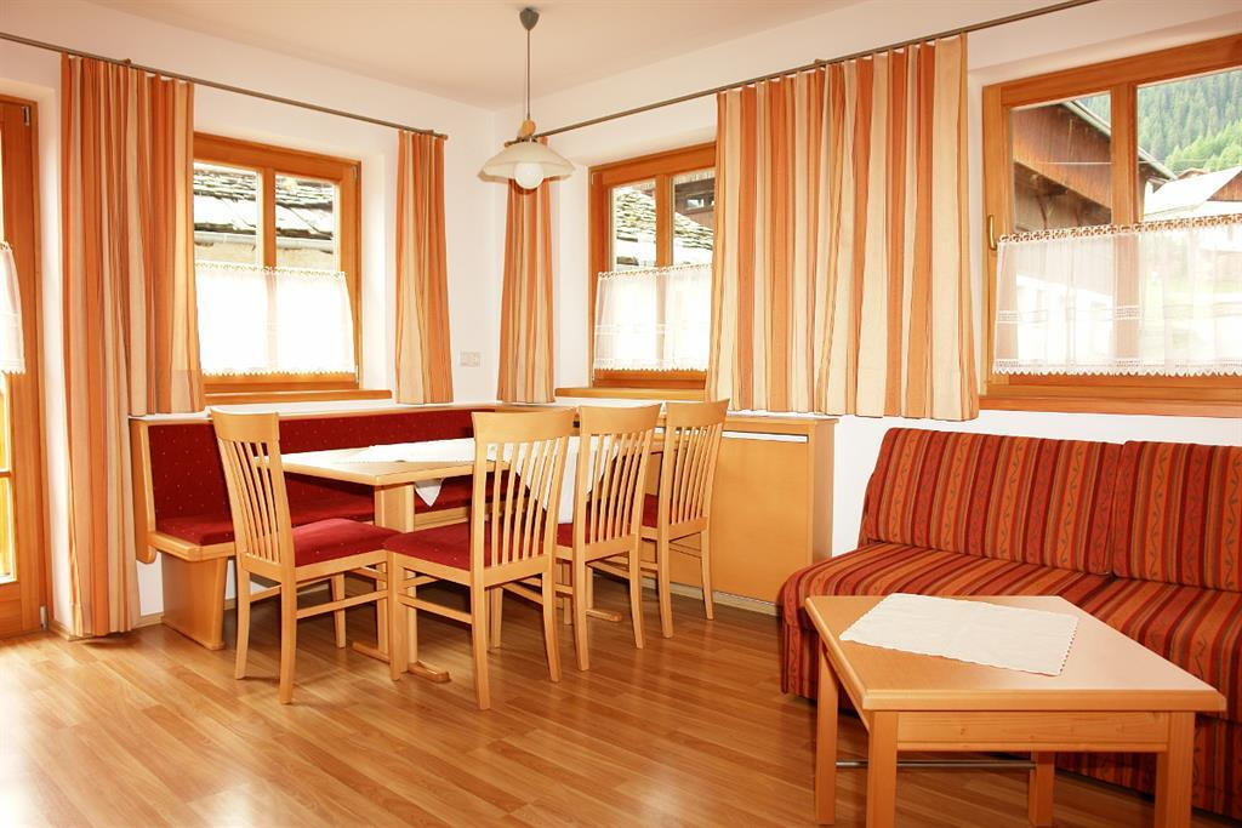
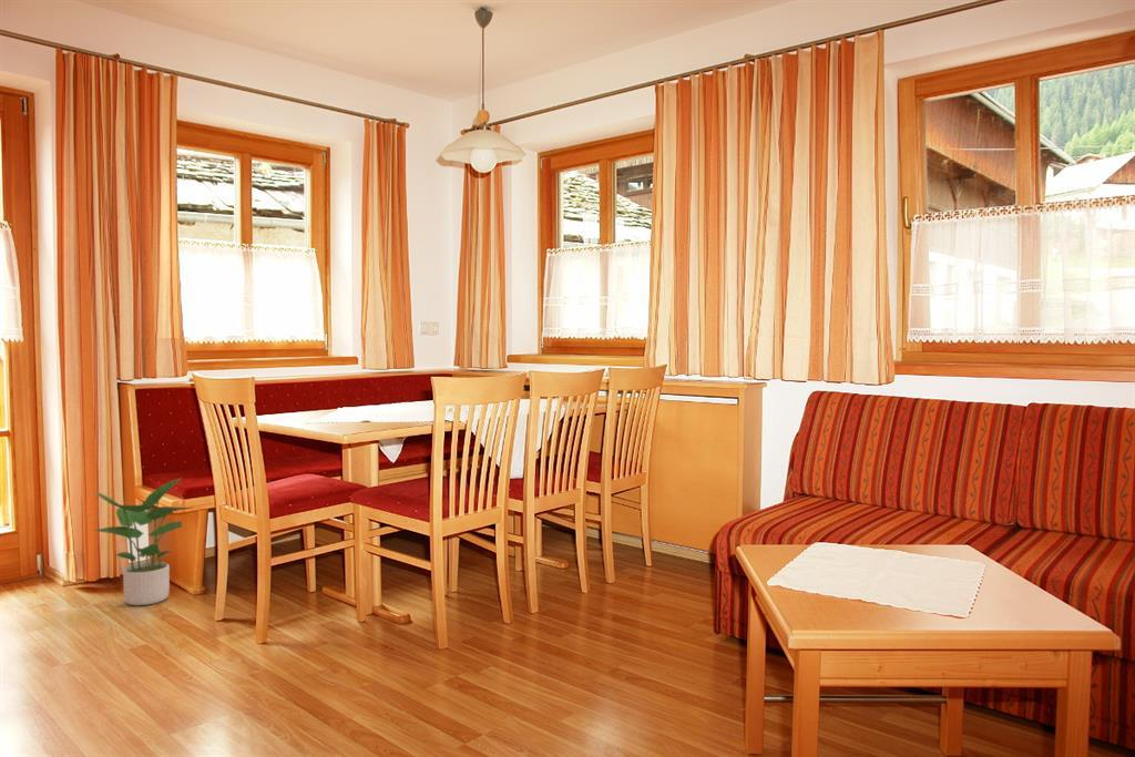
+ potted plant [92,477,195,606]
